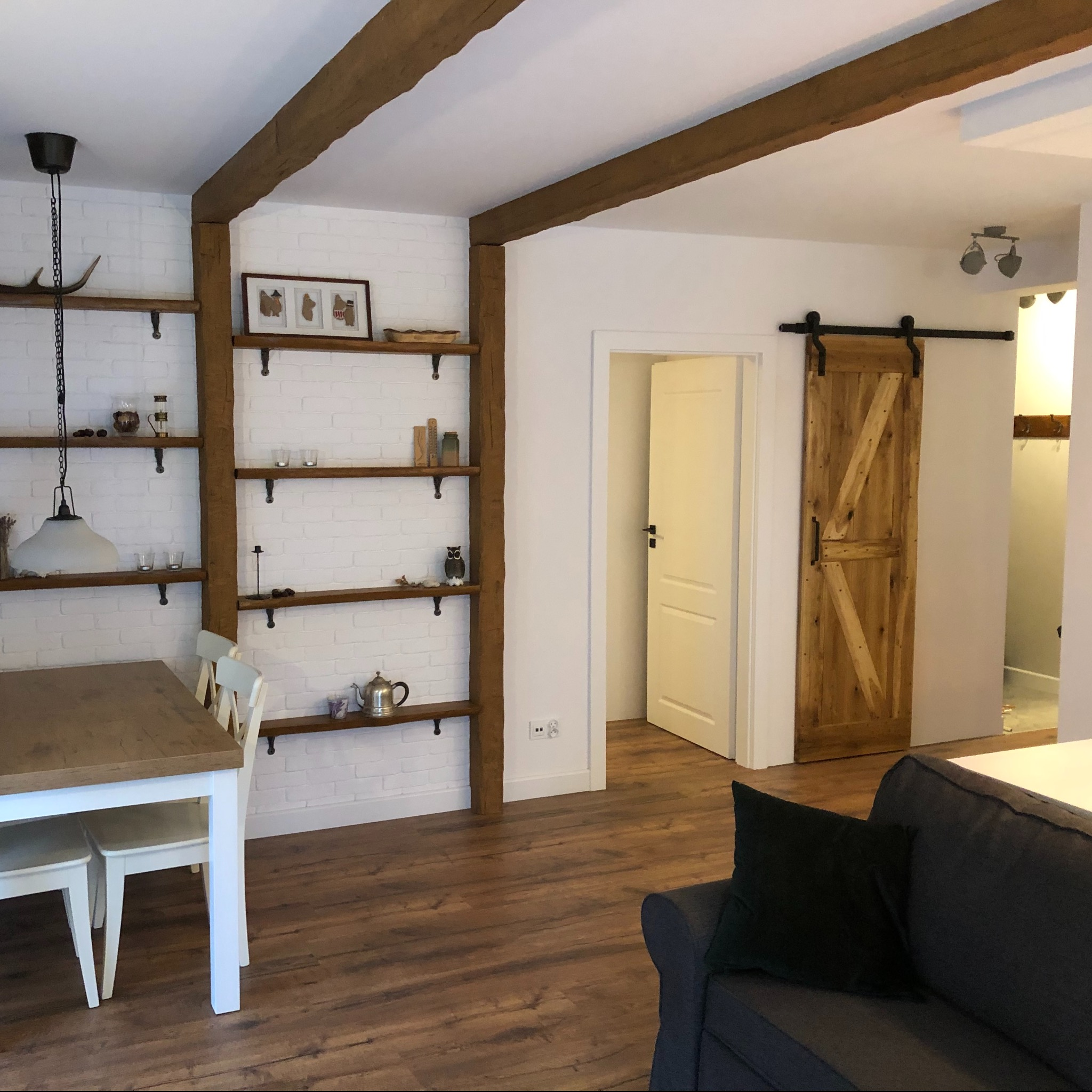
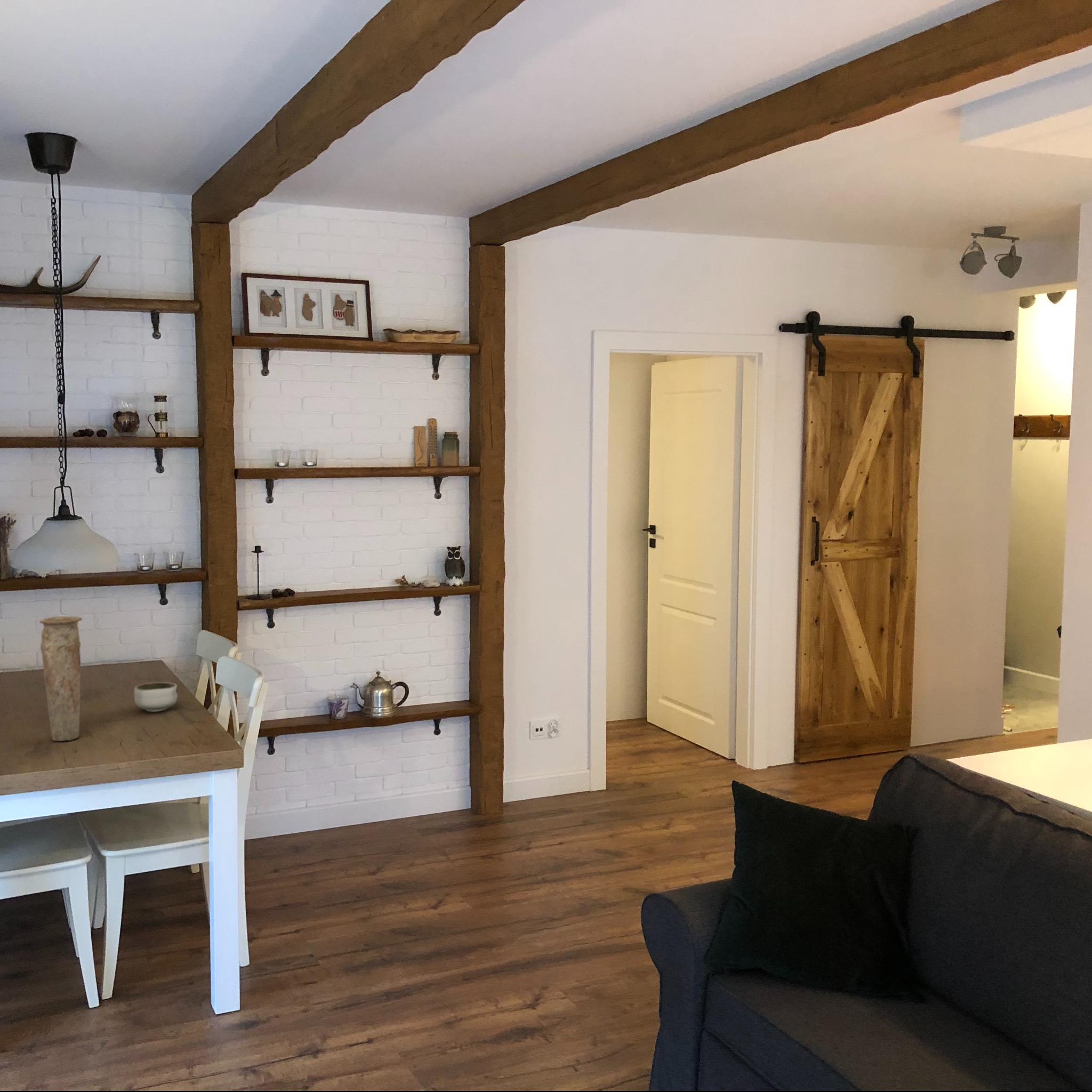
+ vase [39,616,83,742]
+ bowl [134,681,178,712]
